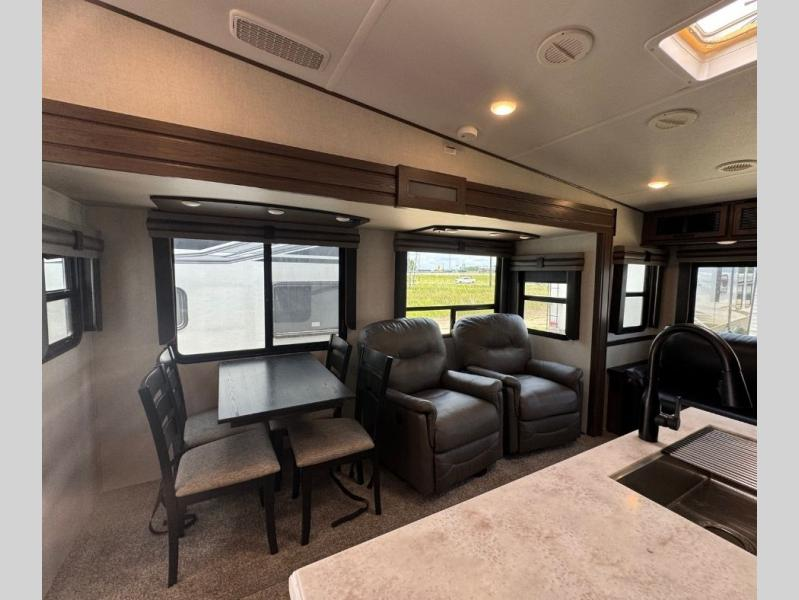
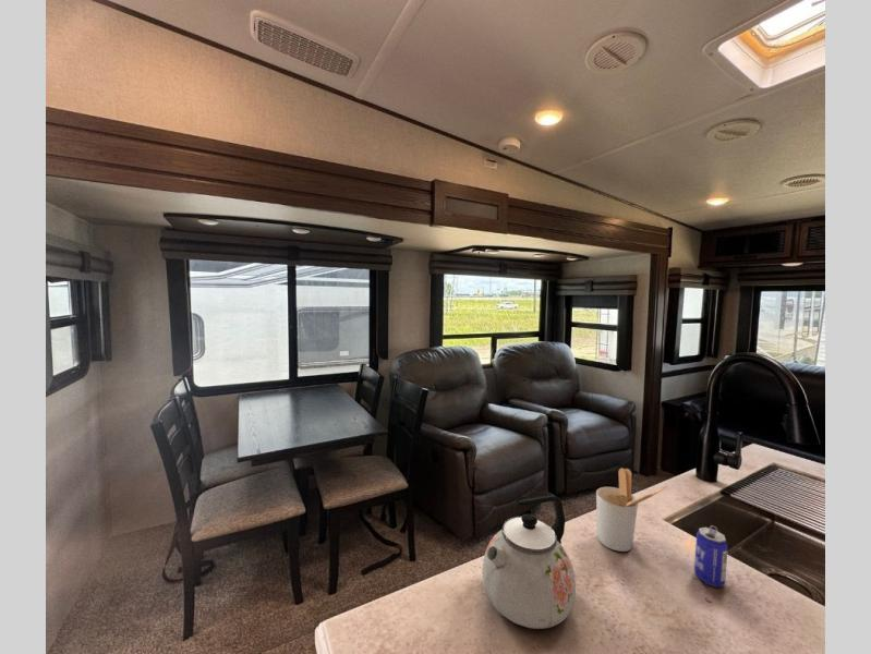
+ kettle [481,492,577,630]
+ utensil holder [595,467,664,553]
+ beer can [693,524,729,588]
